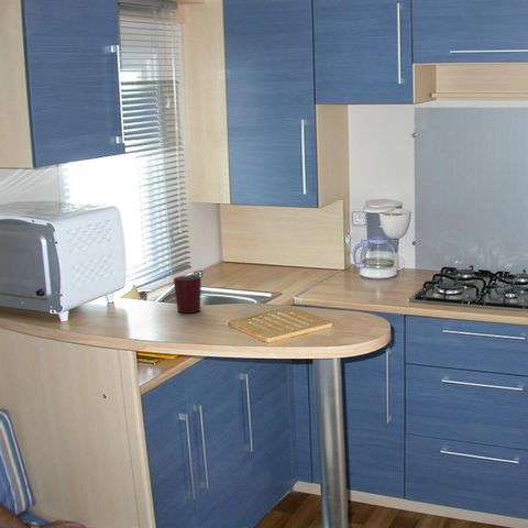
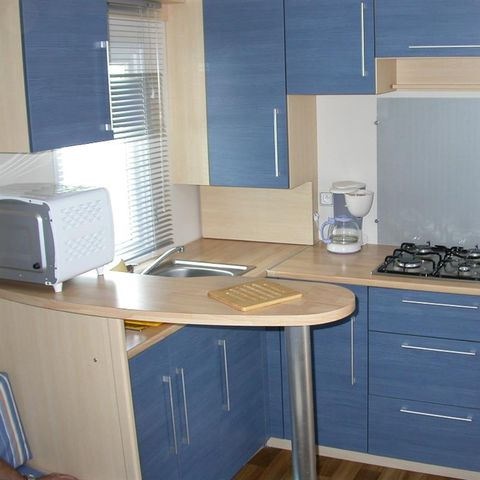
- mug [173,274,202,314]
